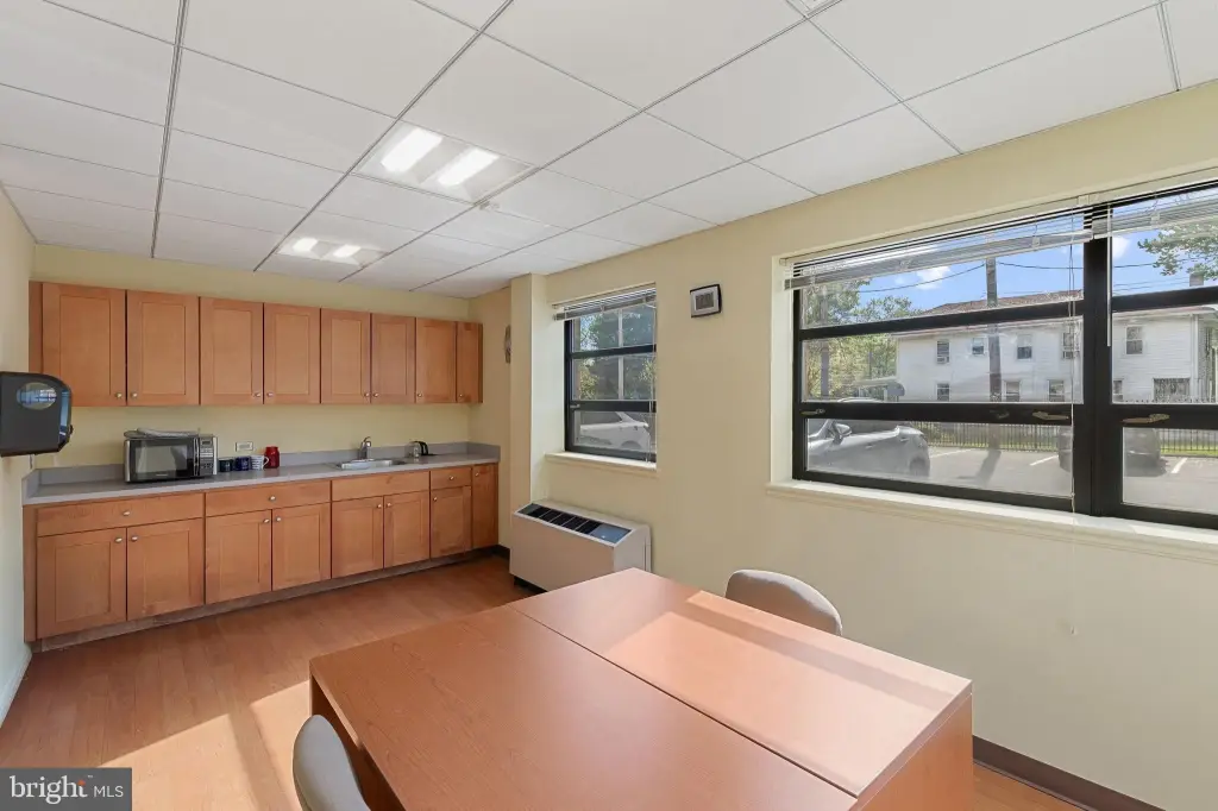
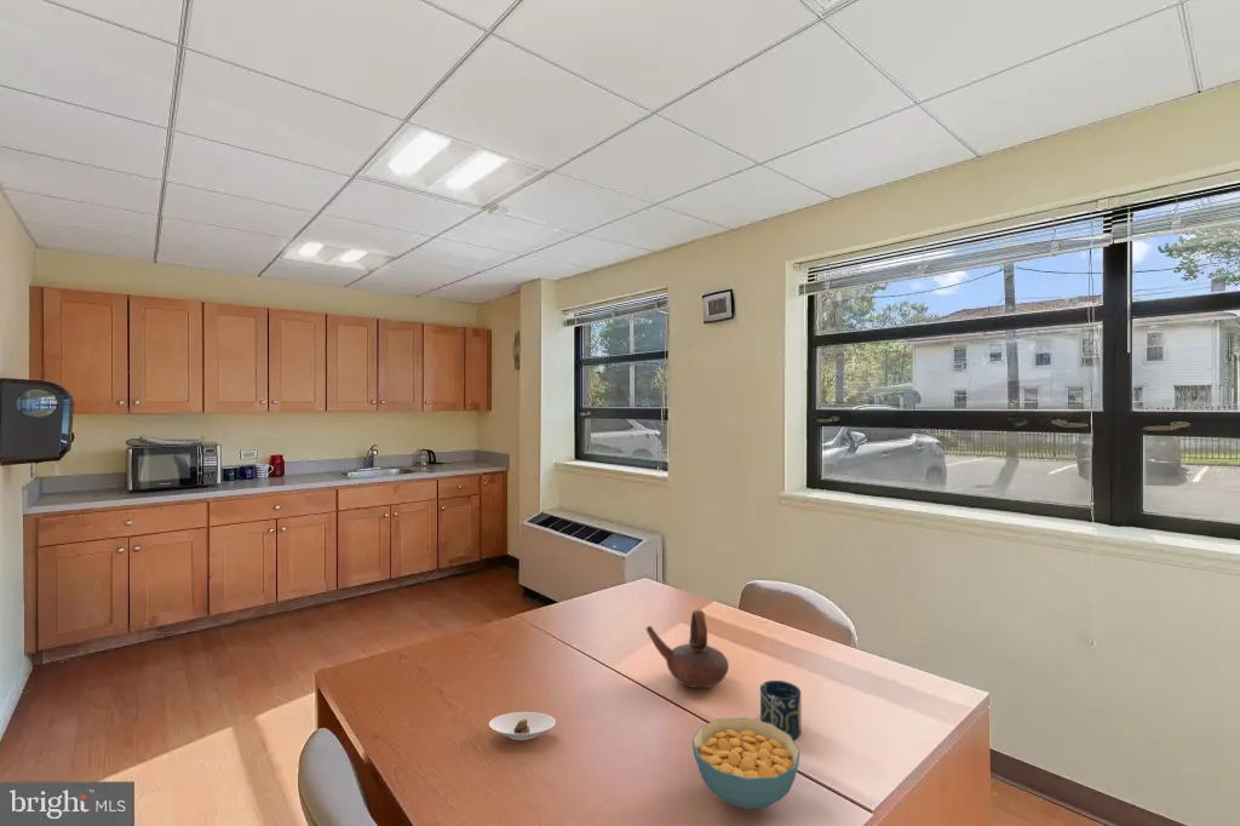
+ cup [759,679,802,740]
+ saucer [488,711,557,741]
+ teapot [645,608,730,689]
+ cereal bowl [691,717,802,810]
